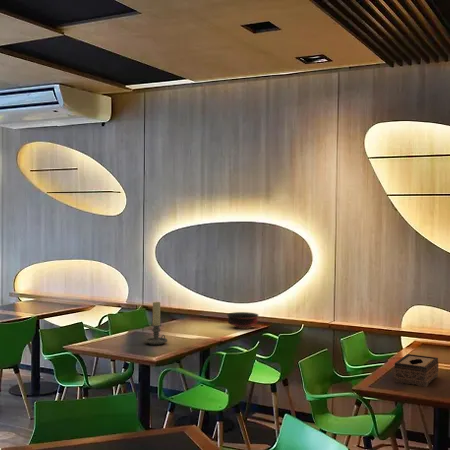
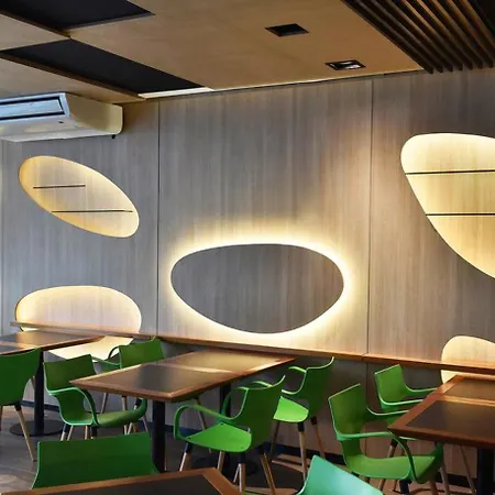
- tissue box [393,353,440,388]
- candle holder [144,301,168,346]
- bowl [226,311,259,330]
